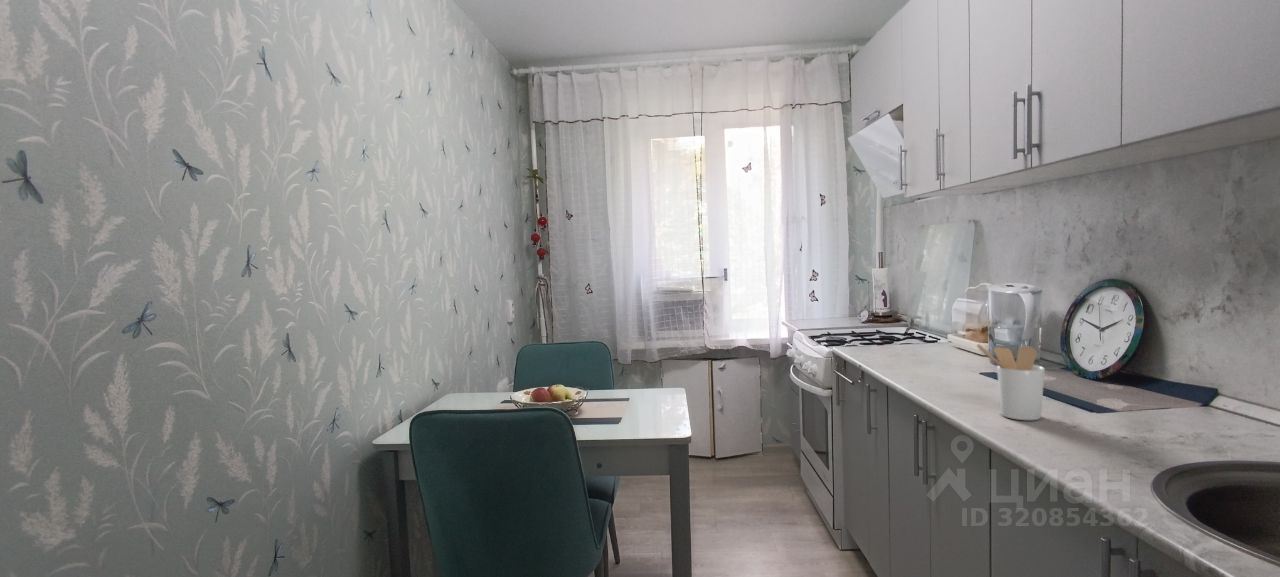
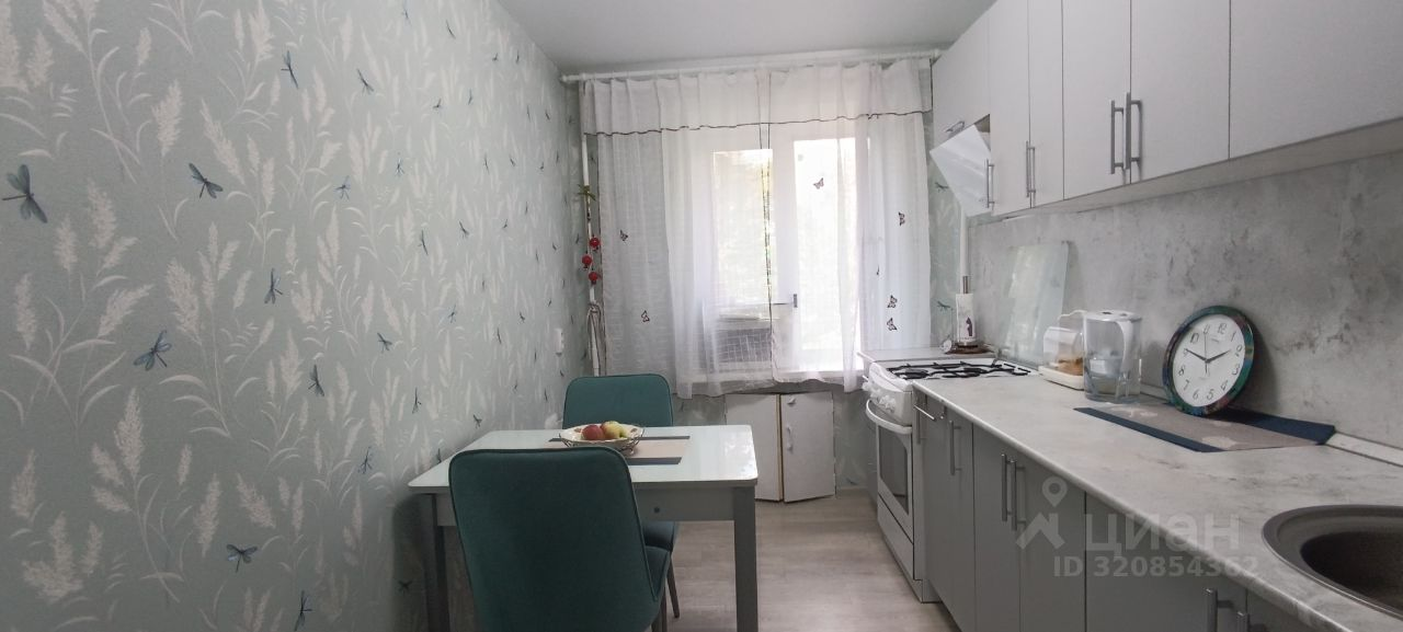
- utensil holder [976,343,1046,421]
